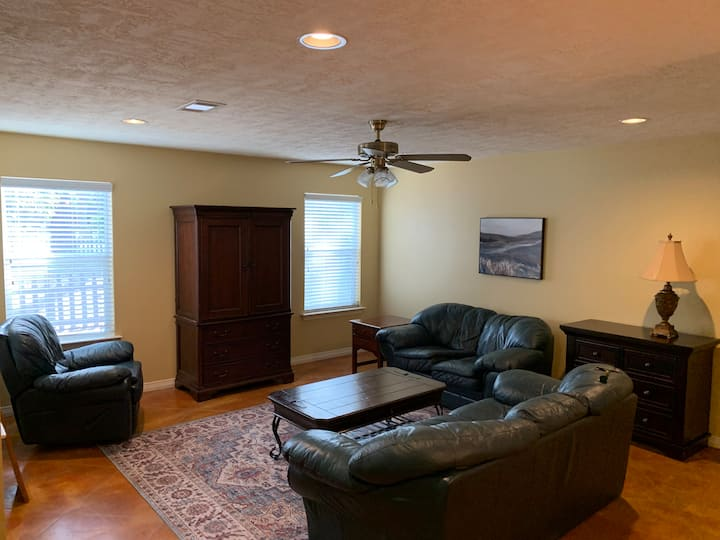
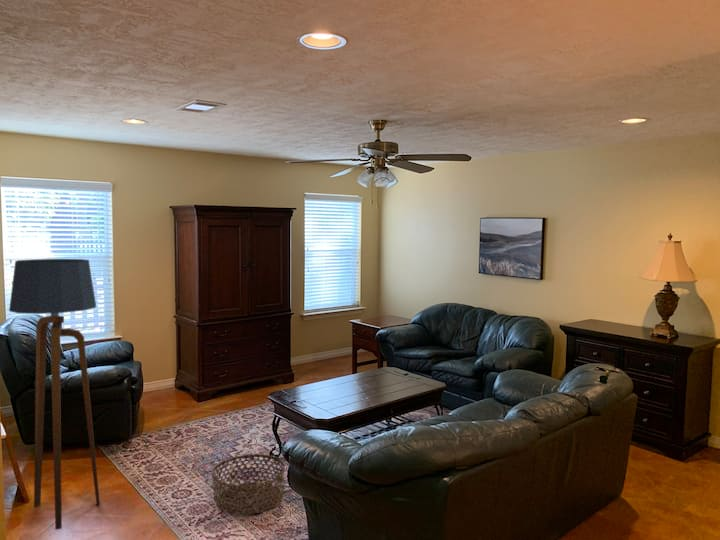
+ basket [211,453,286,516]
+ floor lamp [8,258,101,531]
